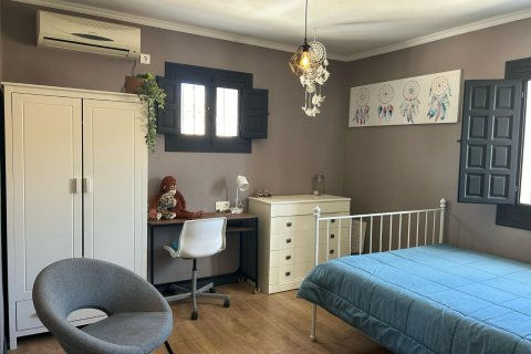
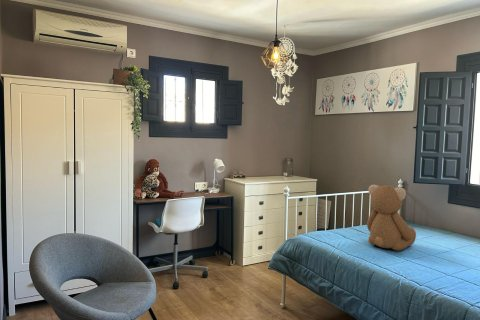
+ teddy bear [366,184,417,252]
